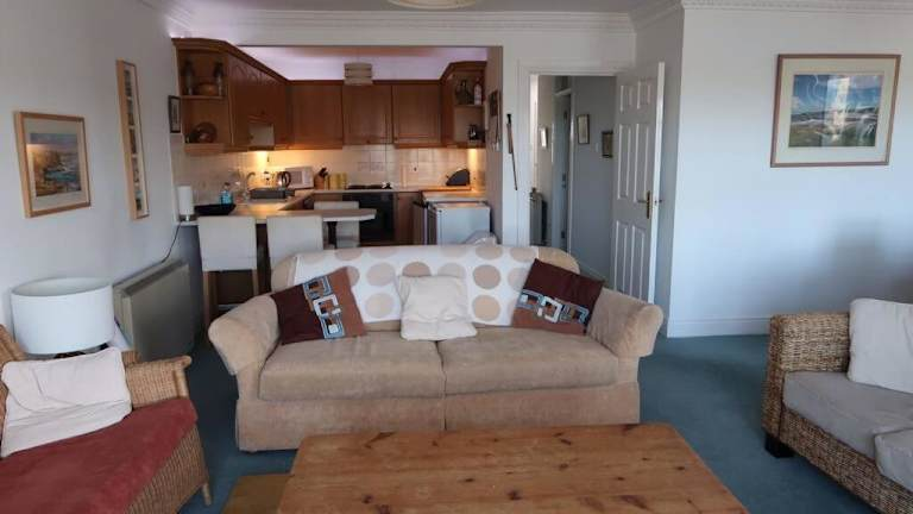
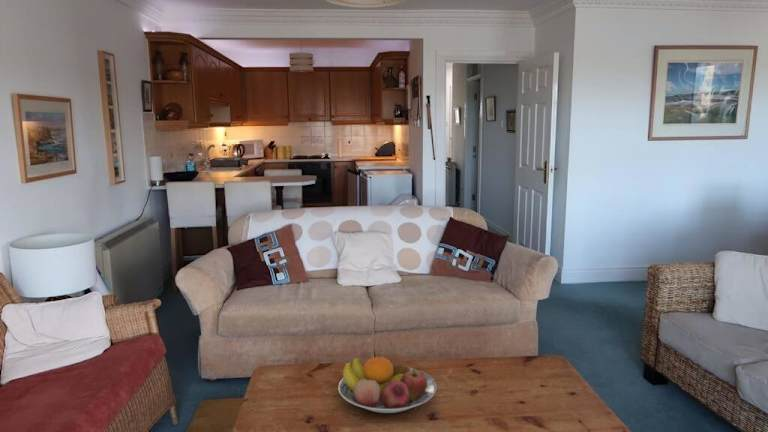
+ fruit bowl [337,356,437,414]
